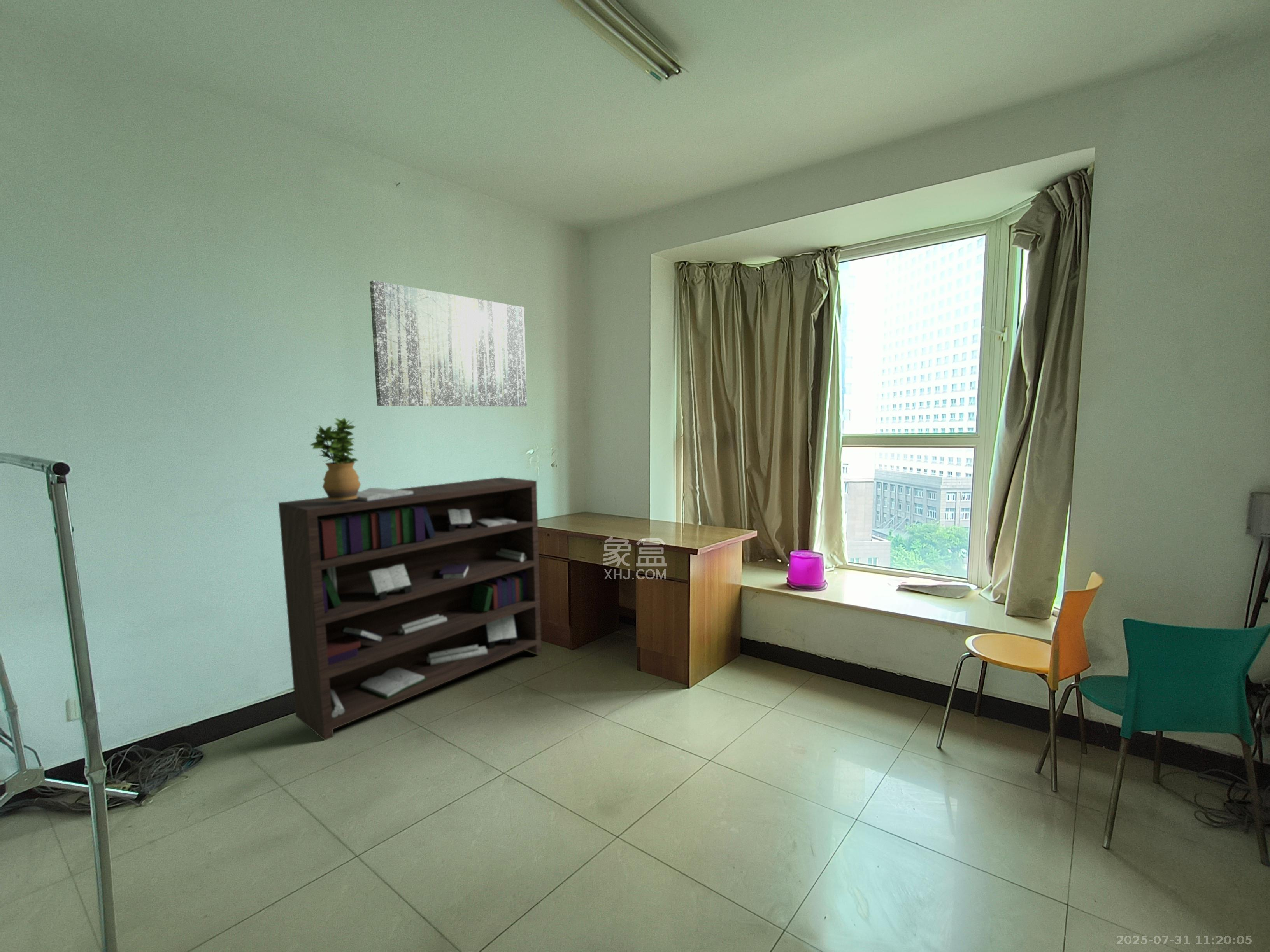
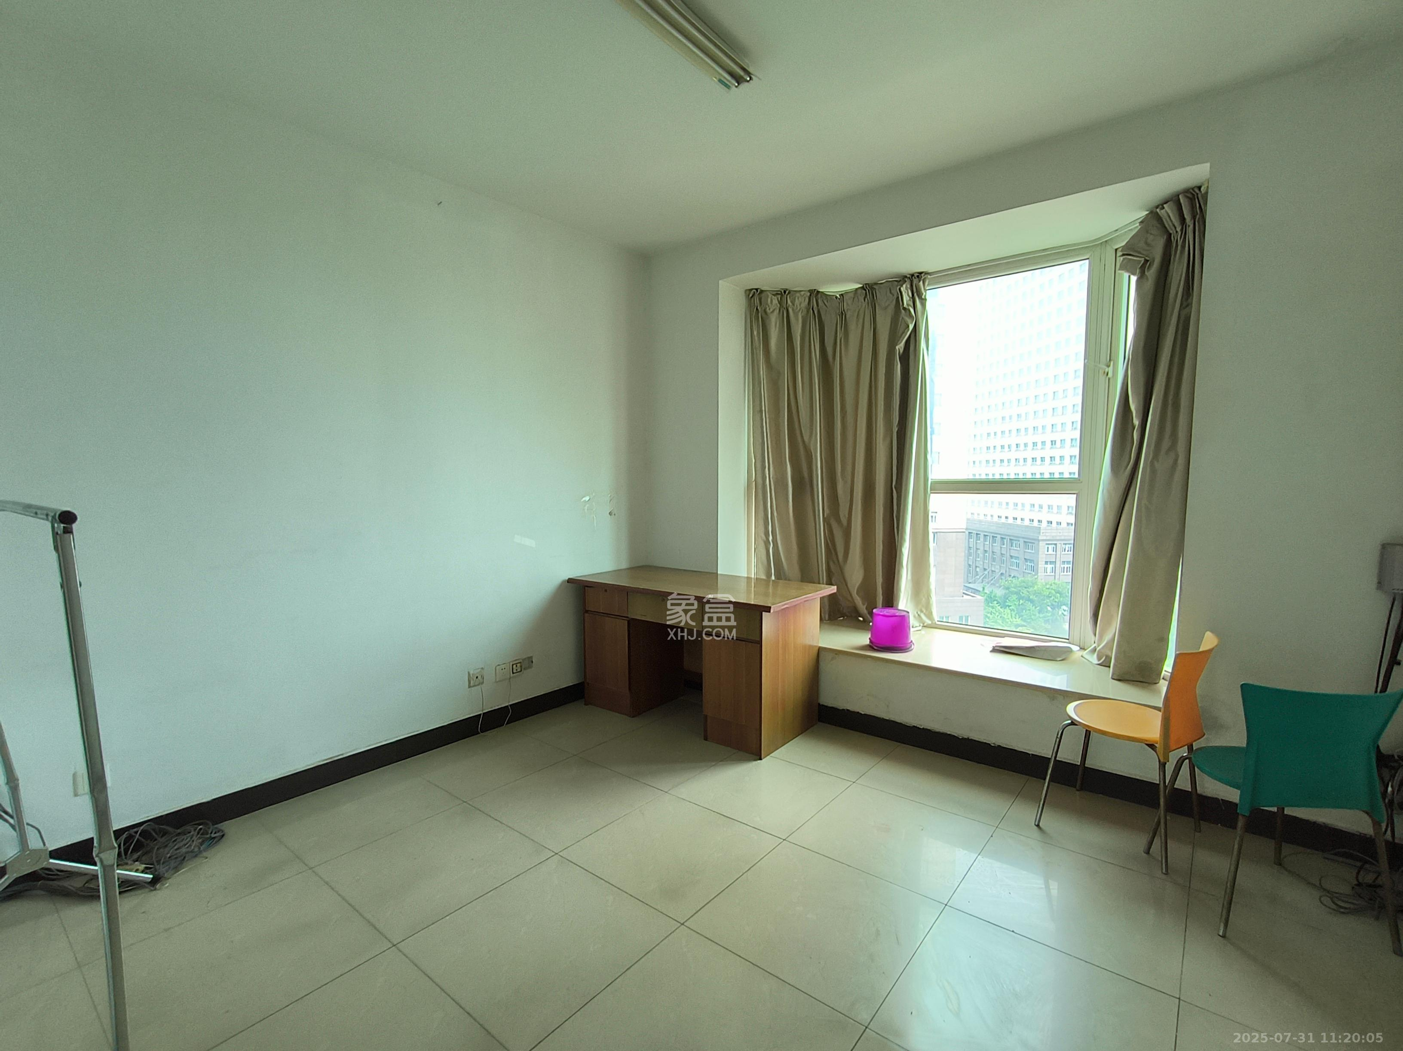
- wall art [369,280,527,407]
- bookshelf [278,477,542,741]
- potted plant [309,417,361,500]
